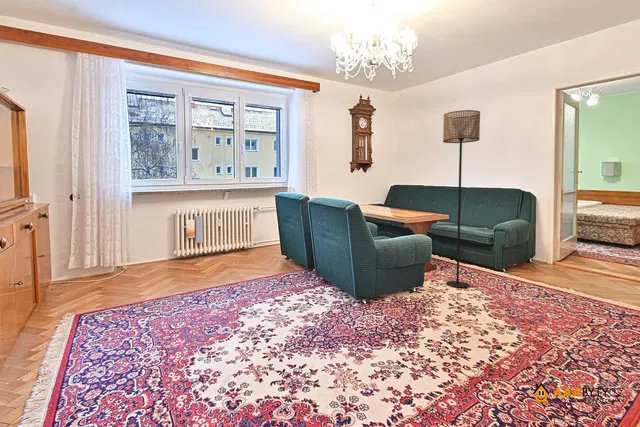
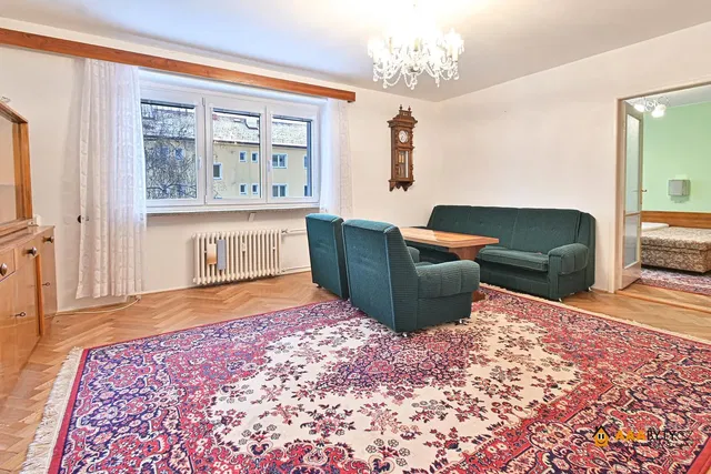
- floor lamp [442,109,481,289]
